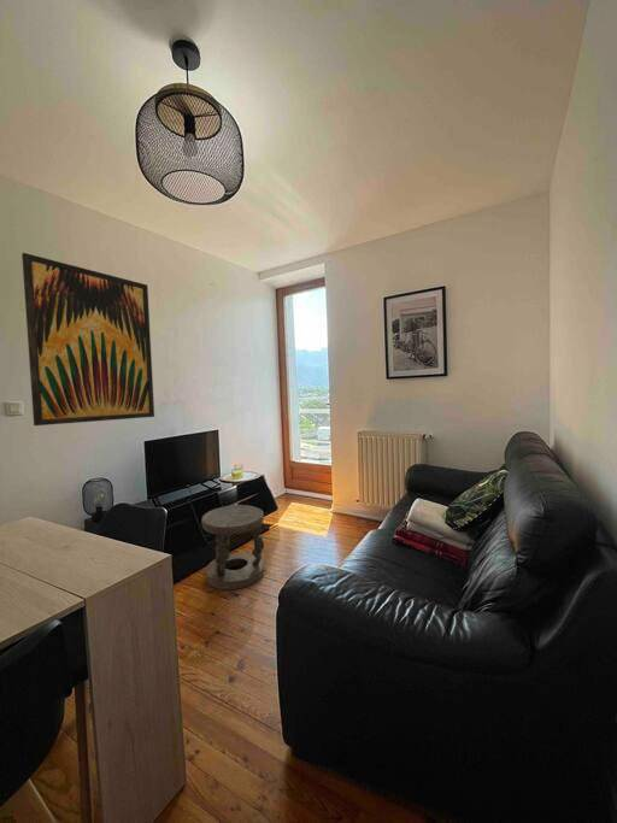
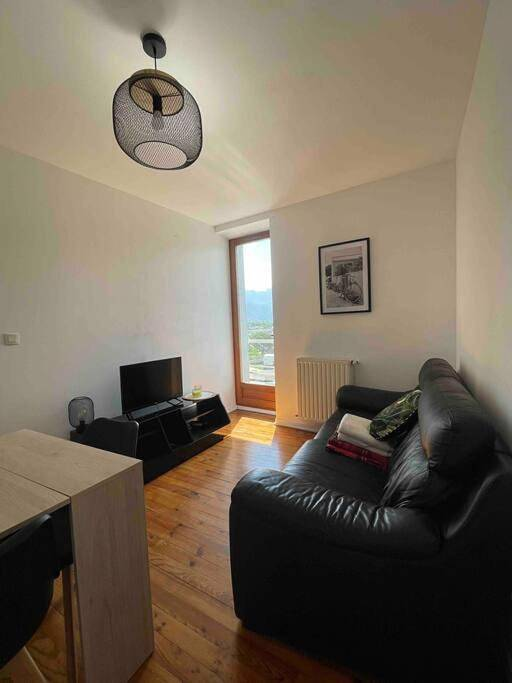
- wall art [20,252,155,427]
- stool [200,504,265,590]
